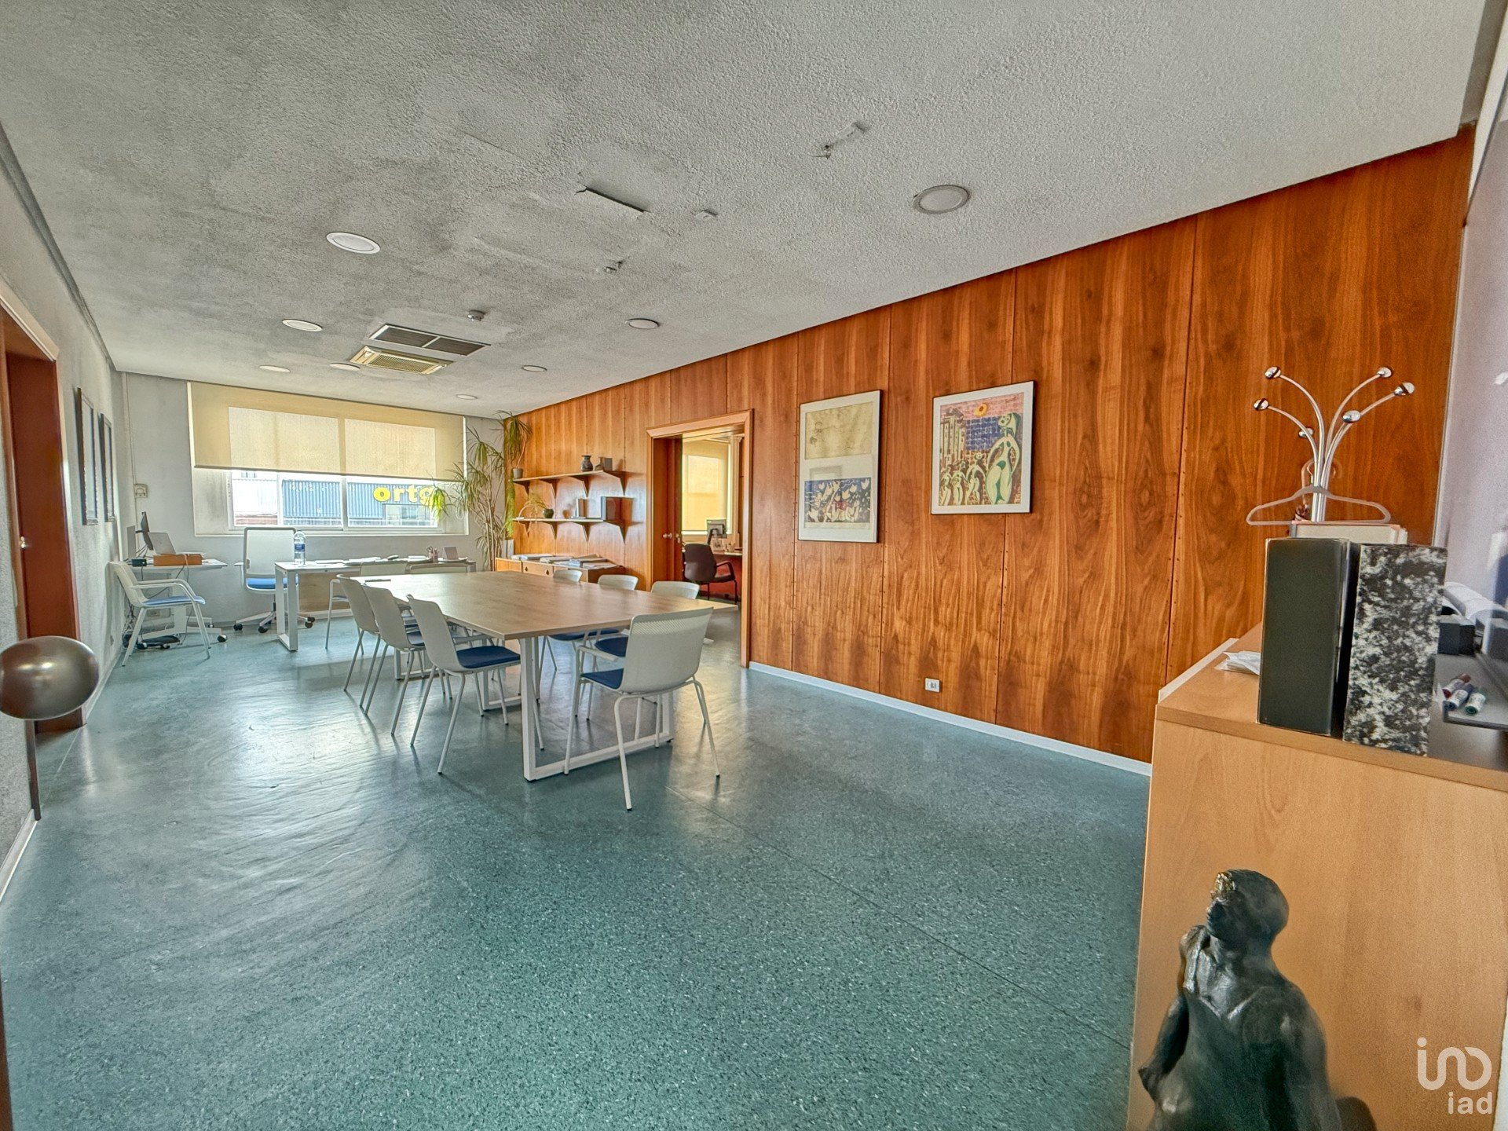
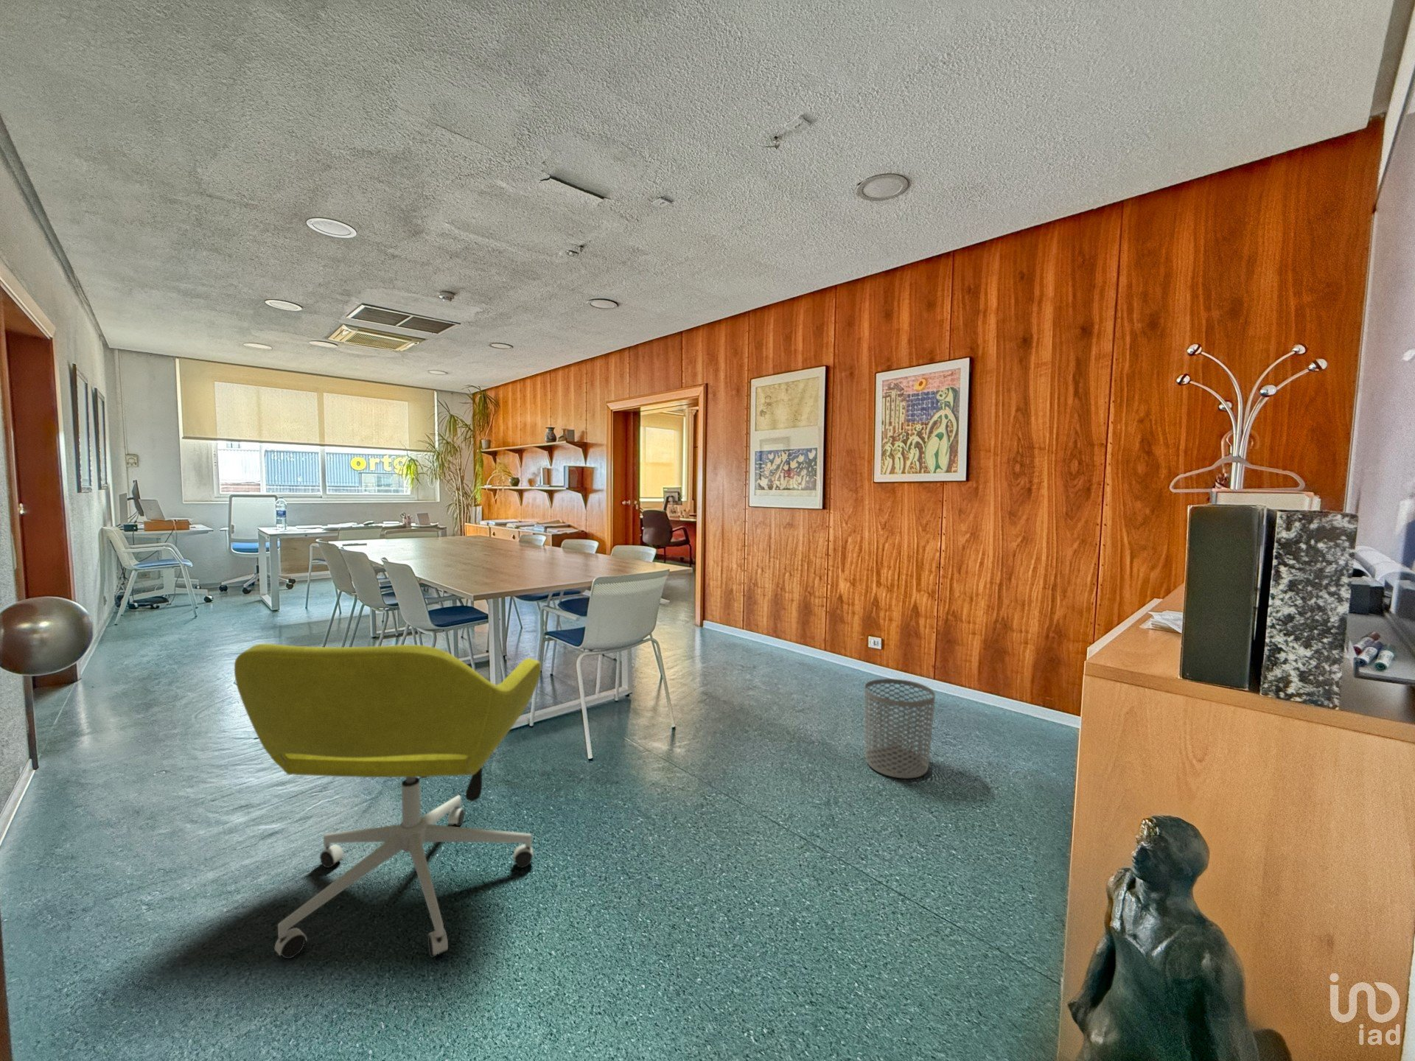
+ waste bin [863,678,936,779]
+ office chair [234,643,541,960]
